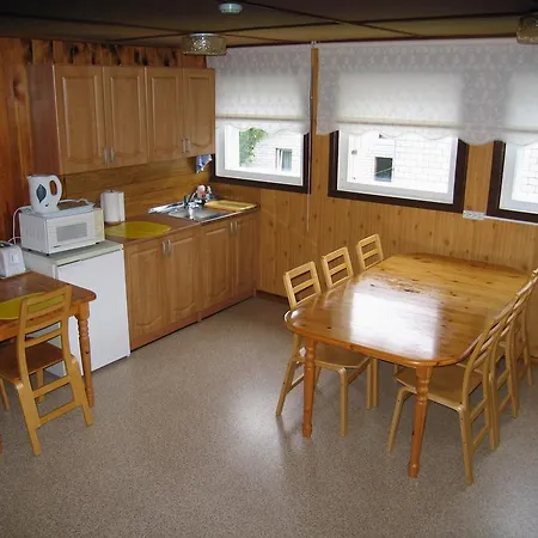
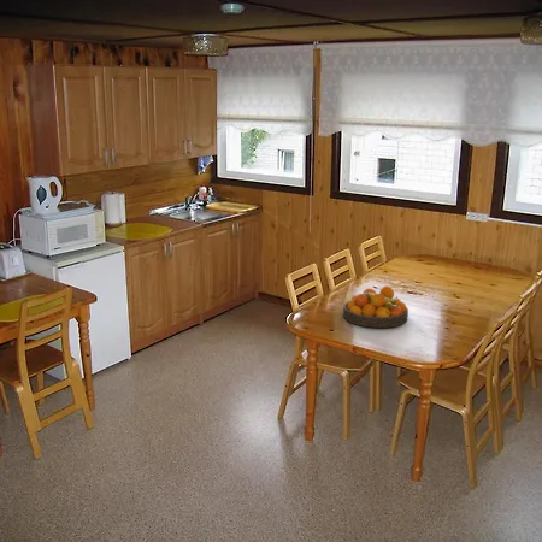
+ fruit bowl [342,285,410,329]
